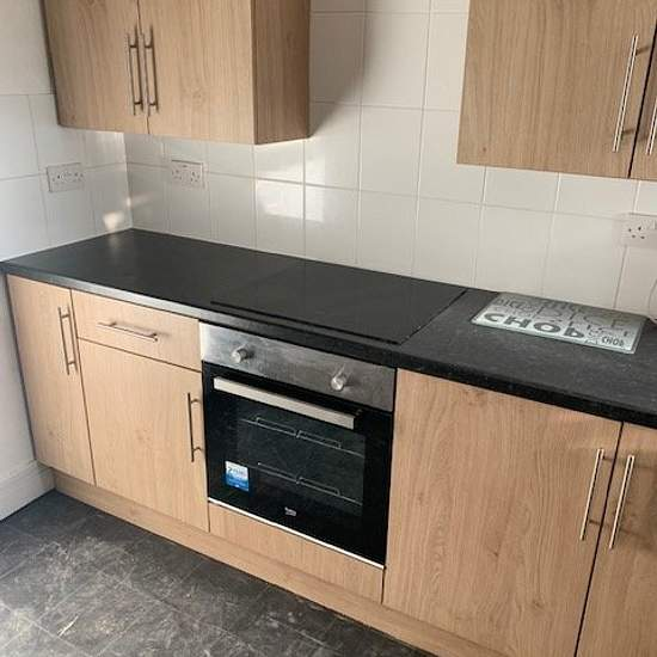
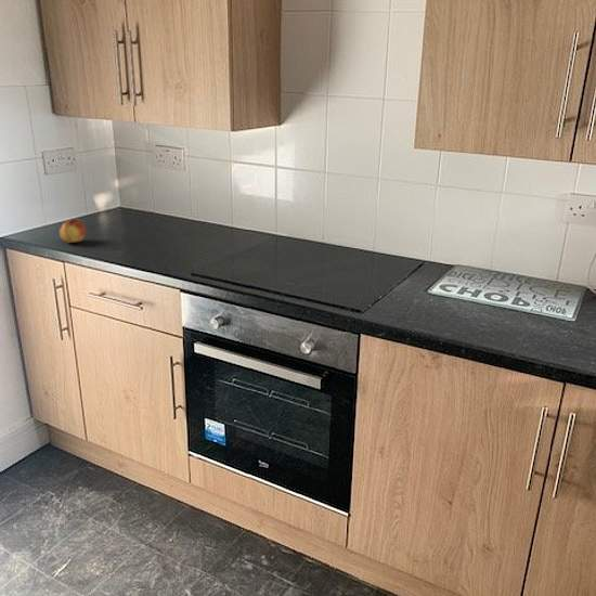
+ fruit [59,219,87,244]
